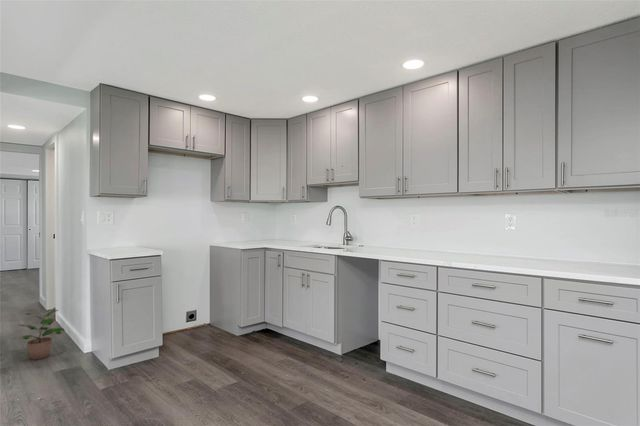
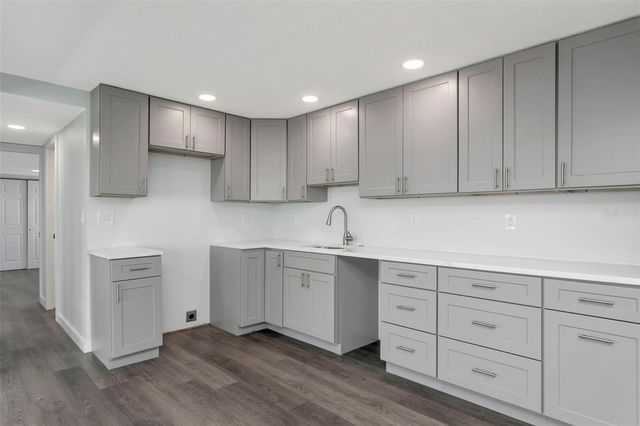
- potted plant [16,309,65,361]
